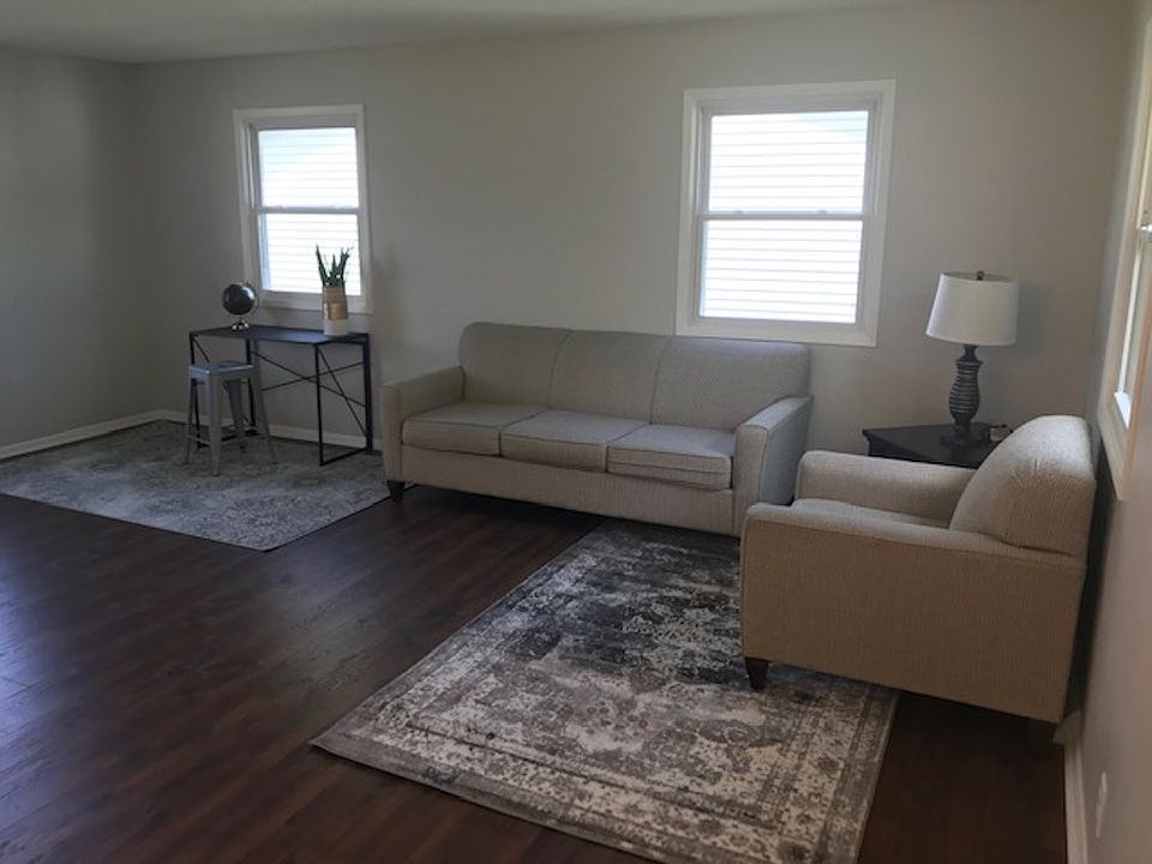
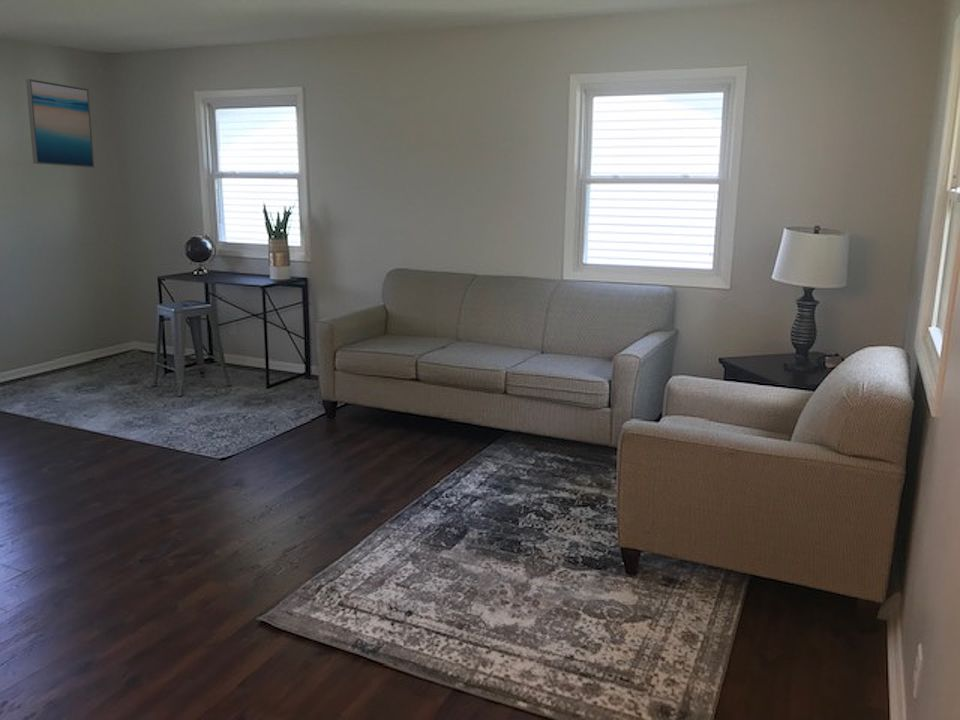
+ wall art [25,78,95,169]
